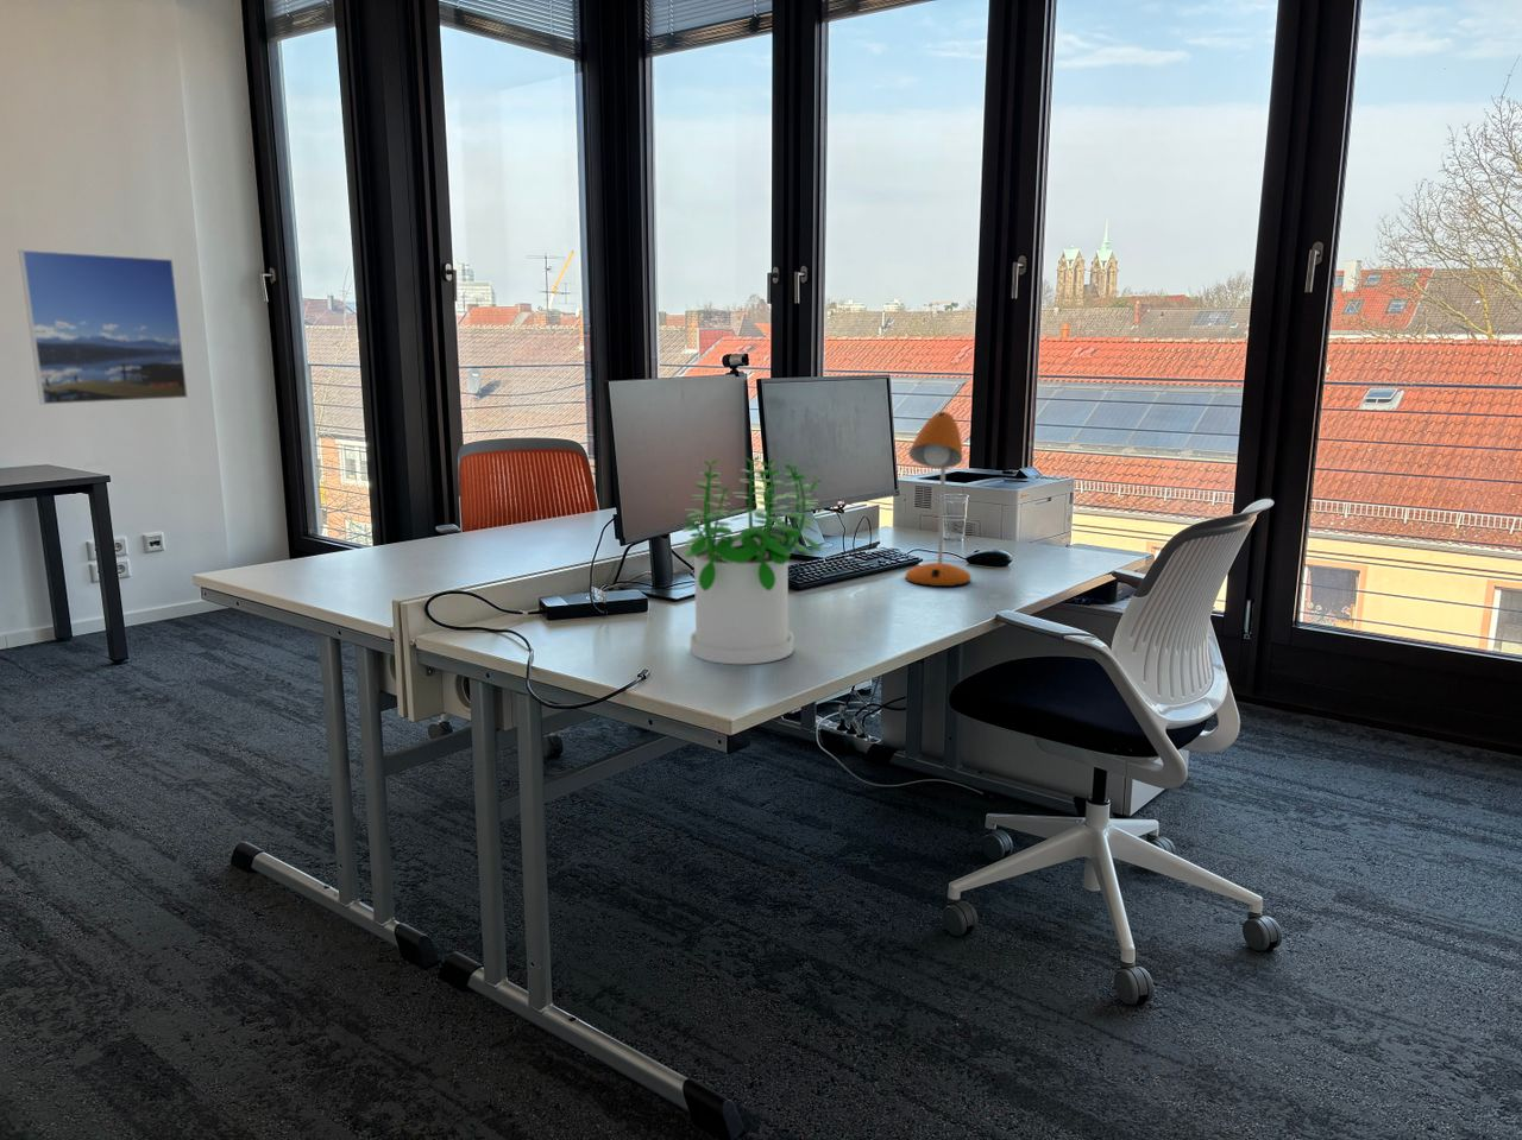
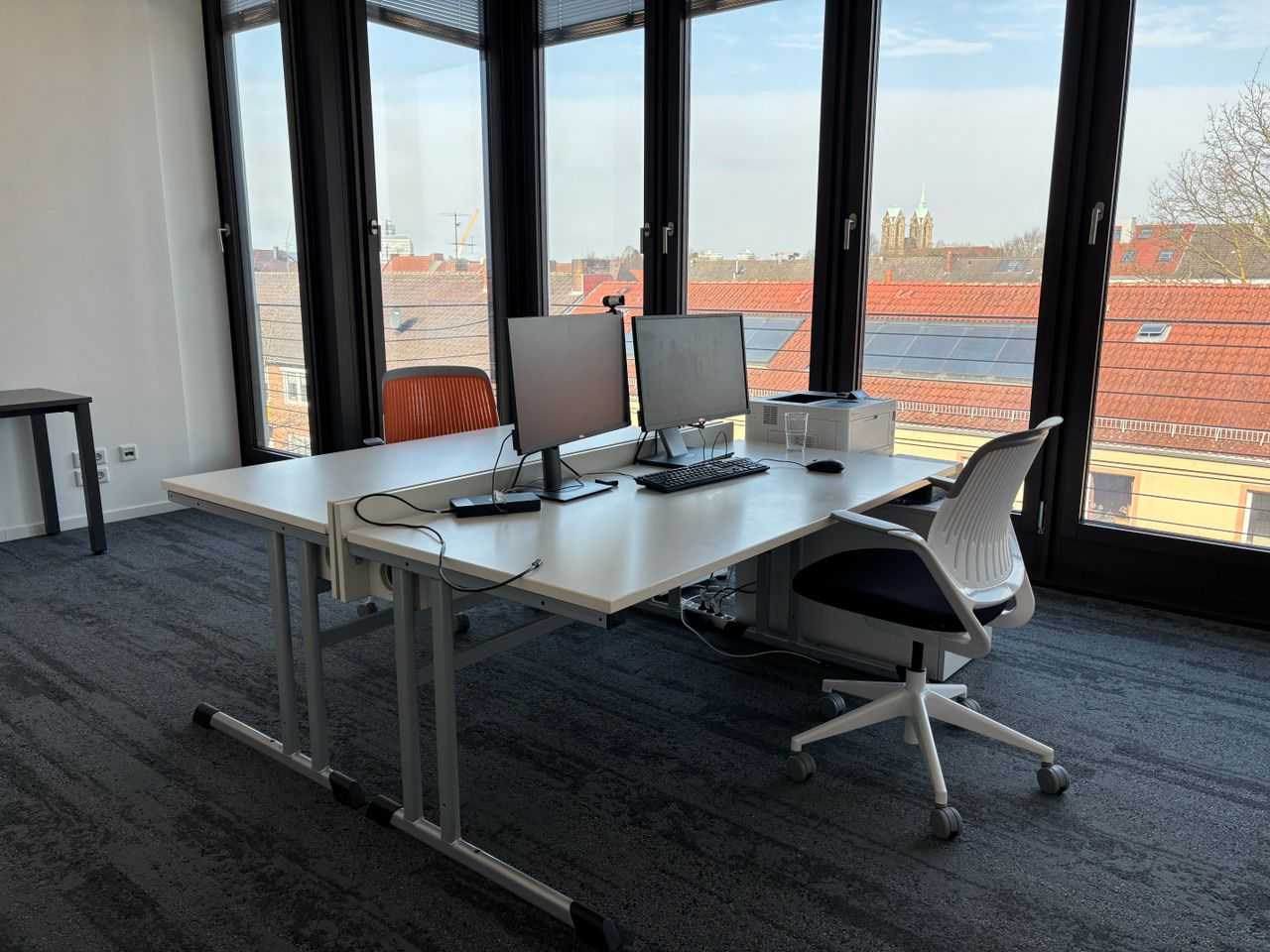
- potted plant [681,456,827,665]
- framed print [18,249,189,406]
- desk lamp [904,411,972,588]
